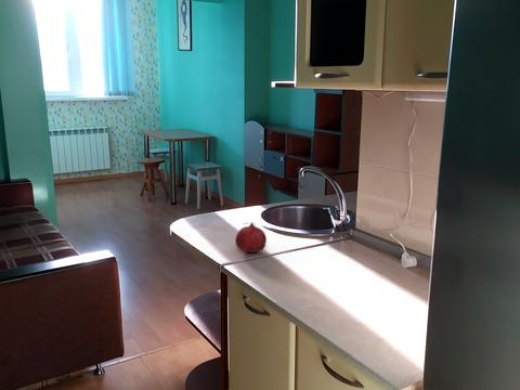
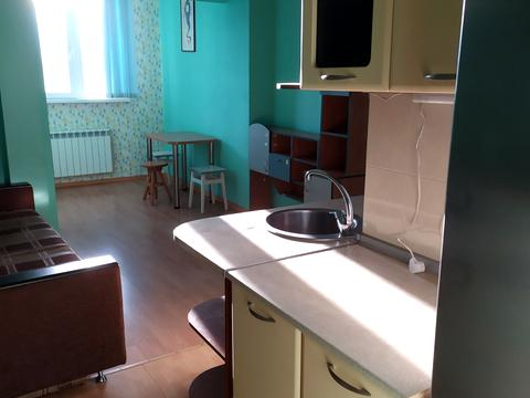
- fruit [234,221,268,253]
